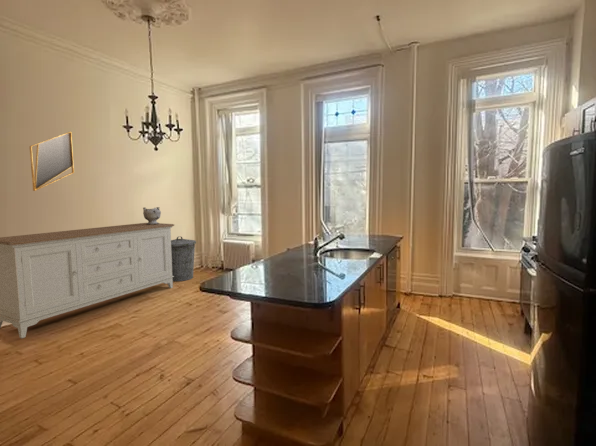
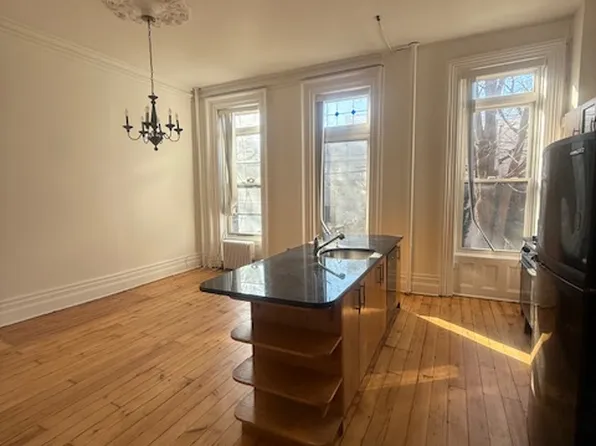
- ceramic vessel [142,206,162,225]
- sideboard [0,222,175,339]
- home mirror [29,131,75,192]
- trash can [171,235,197,282]
